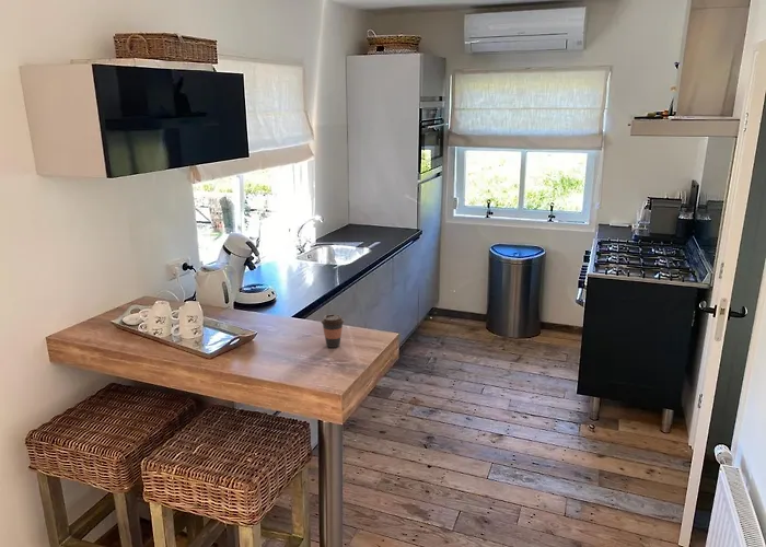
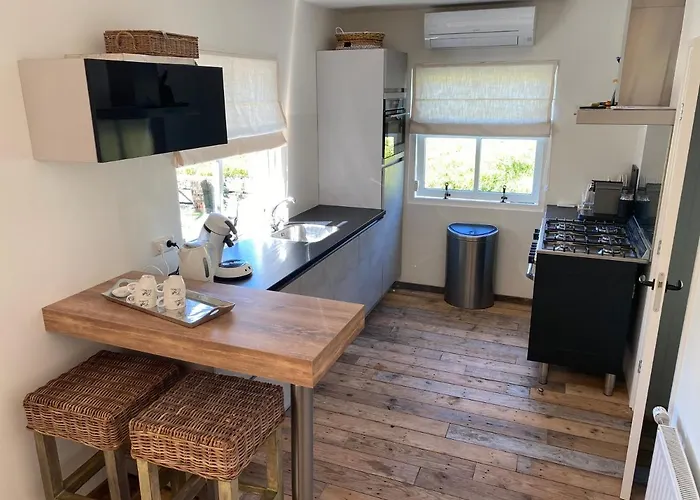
- coffee cup [320,313,346,349]
